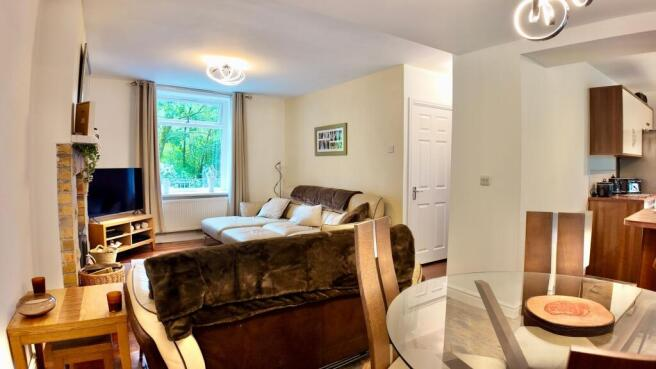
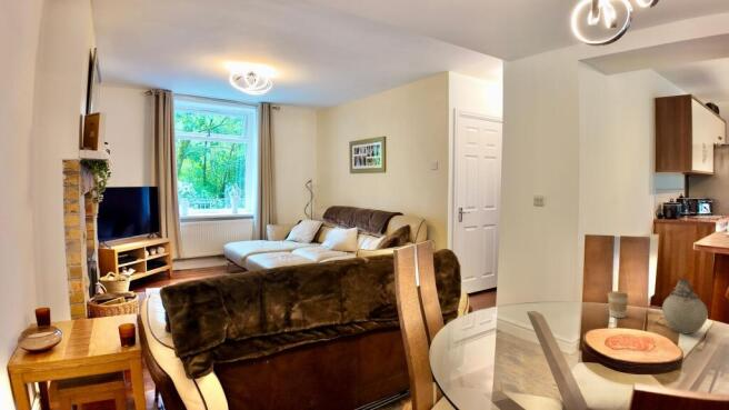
+ vase [661,278,709,334]
+ coffee cup [607,290,629,319]
